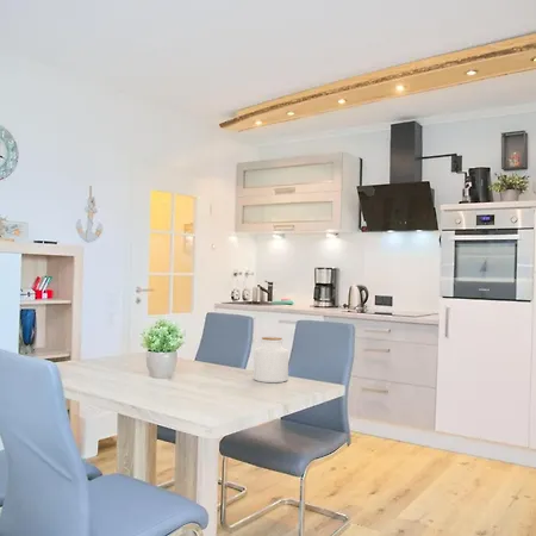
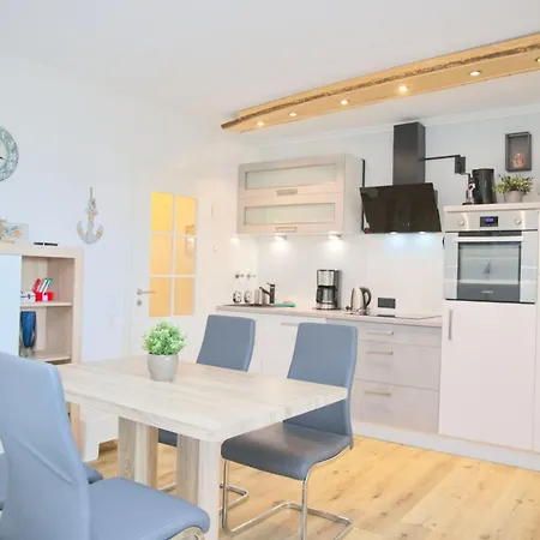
- jar [253,336,289,384]
